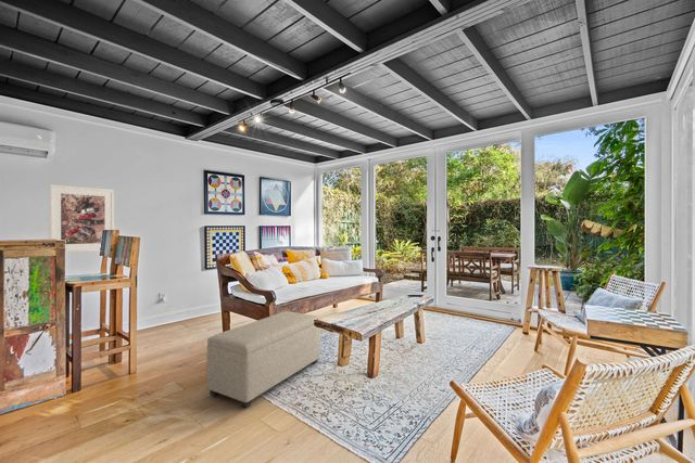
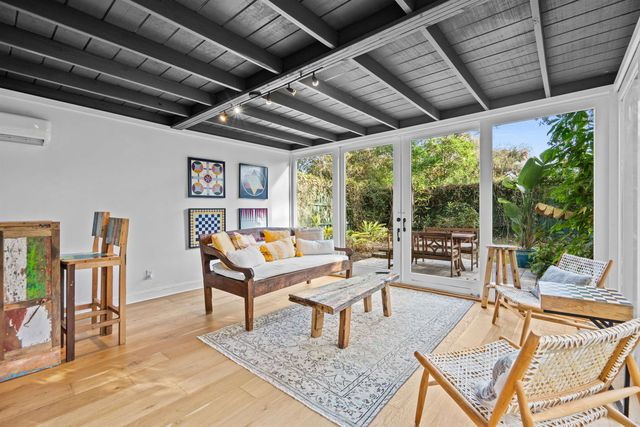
- ottoman [206,310,321,409]
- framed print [49,183,115,253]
